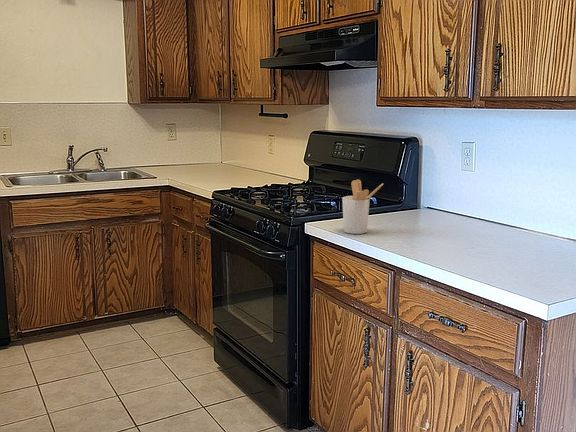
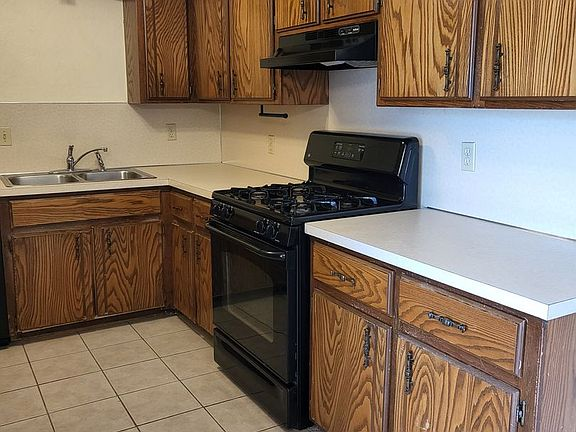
- utensil holder [341,179,384,235]
